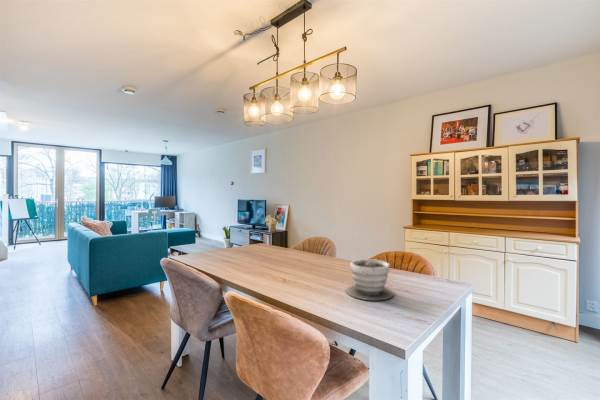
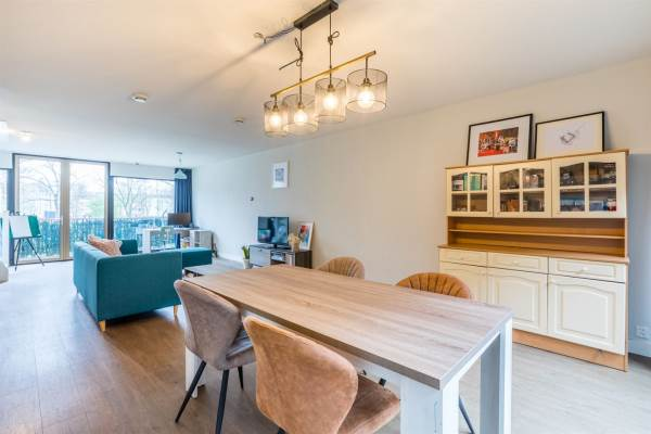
- planter [345,258,395,301]
